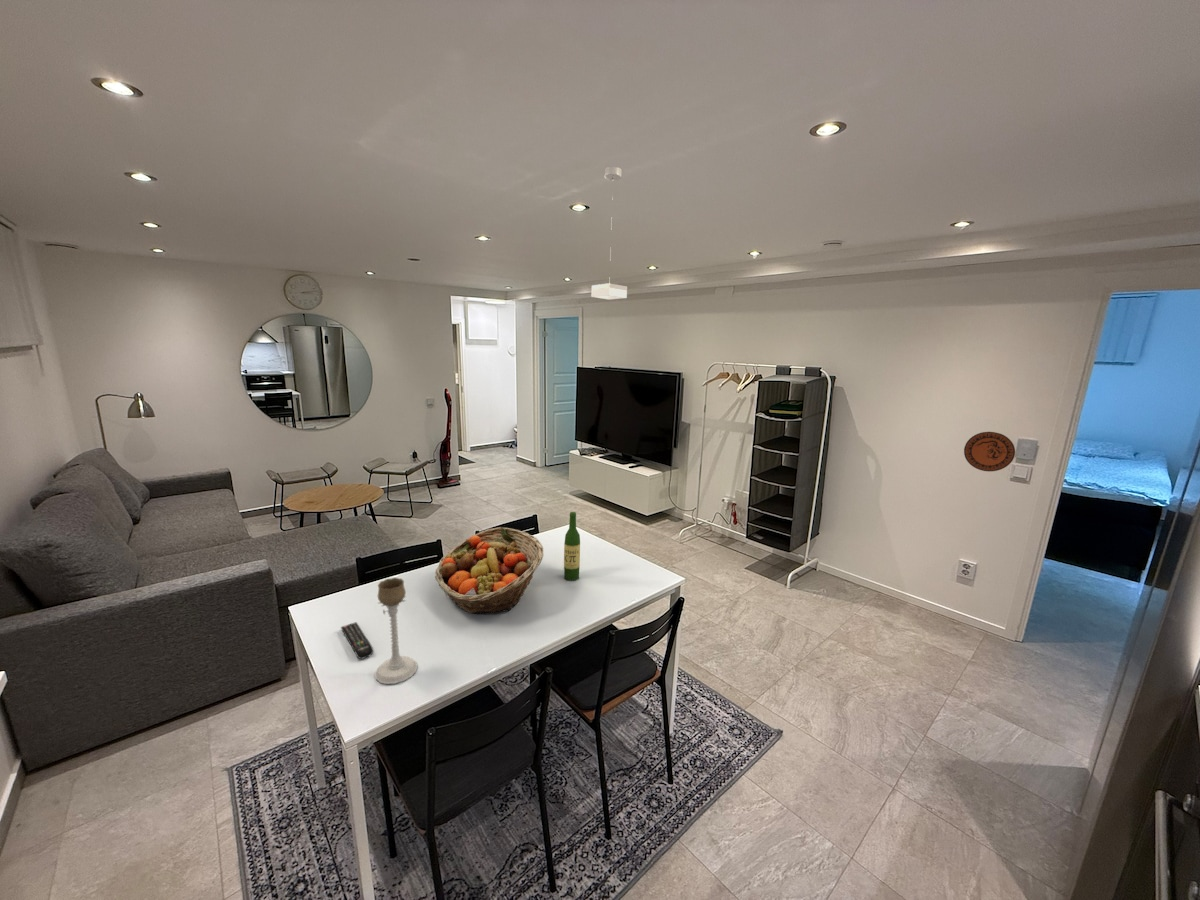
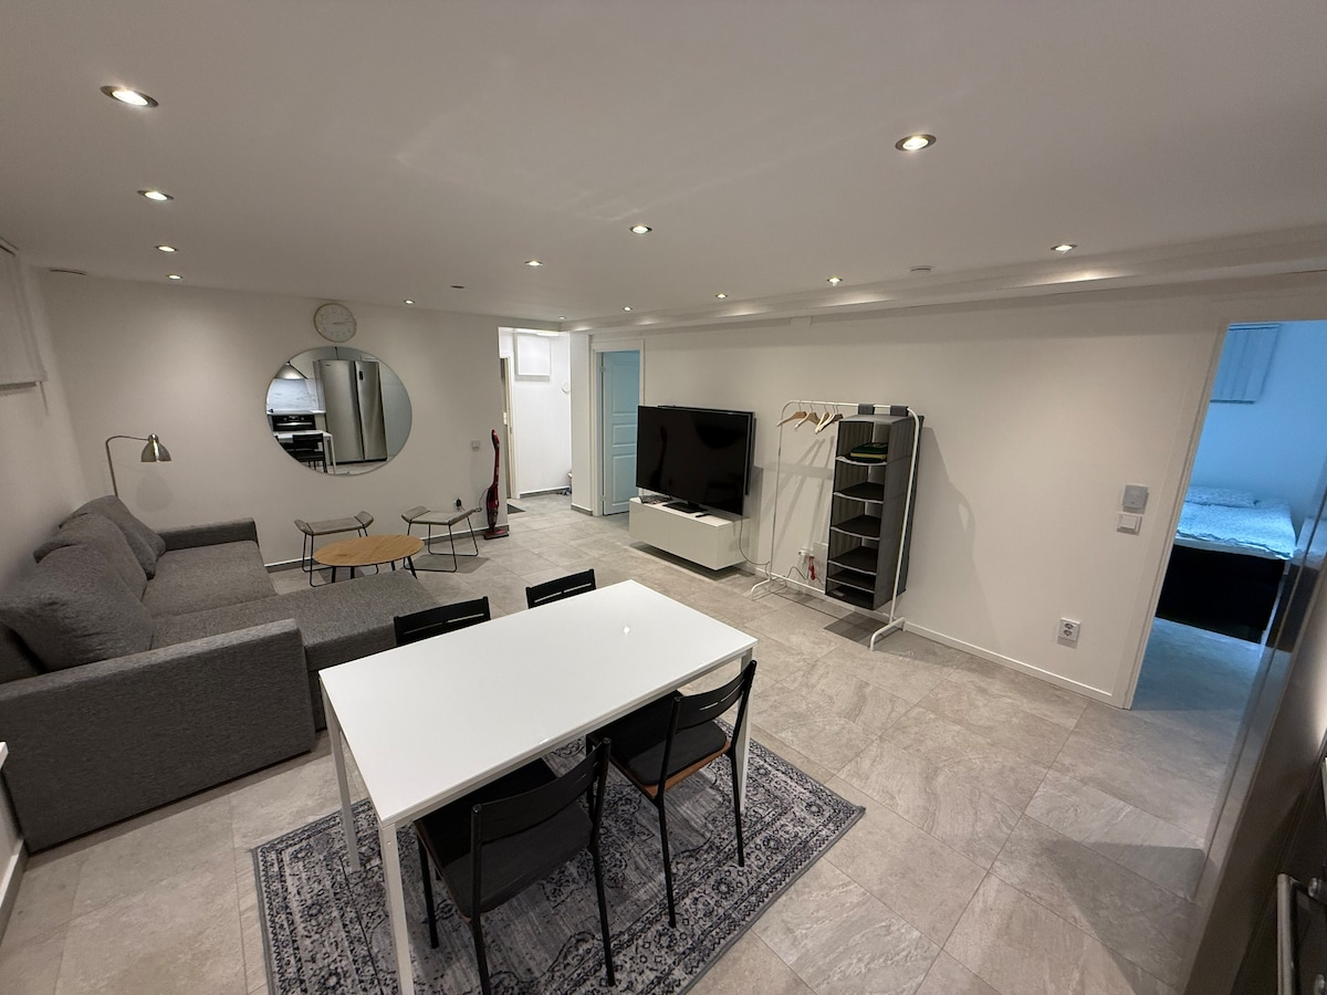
- candle holder [374,577,419,685]
- decorative plate [963,431,1016,472]
- wine bottle [563,511,581,581]
- fruit basket [434,526,544,615]
- pendant lamp [591,166,628,301]
- remote control [340,621,374,660]
